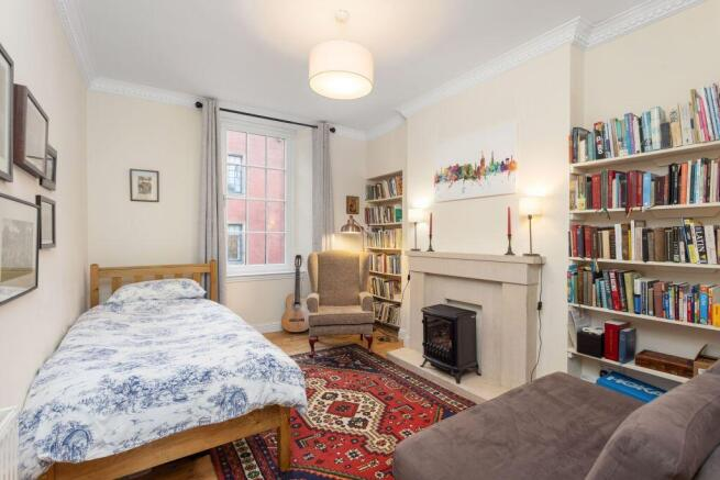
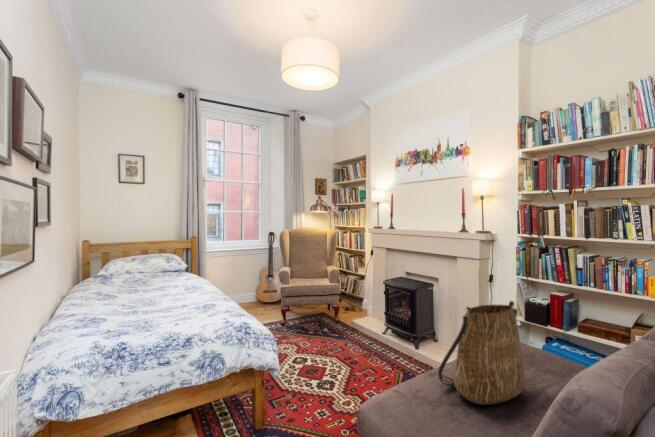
+ tote bag [437,300,526,406]
